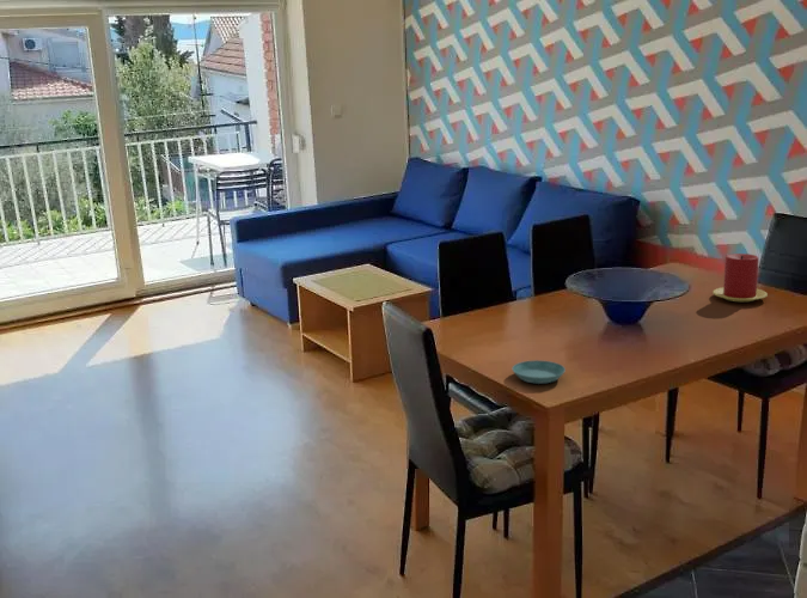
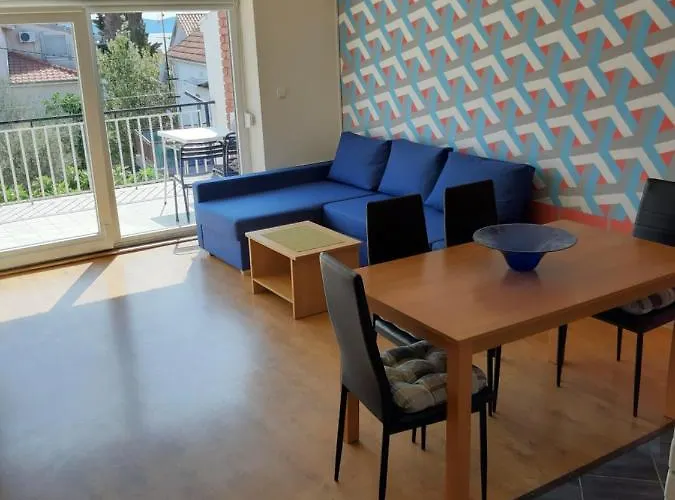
- candle [711,252,769,303]
- saucer [512,359,567,385]
